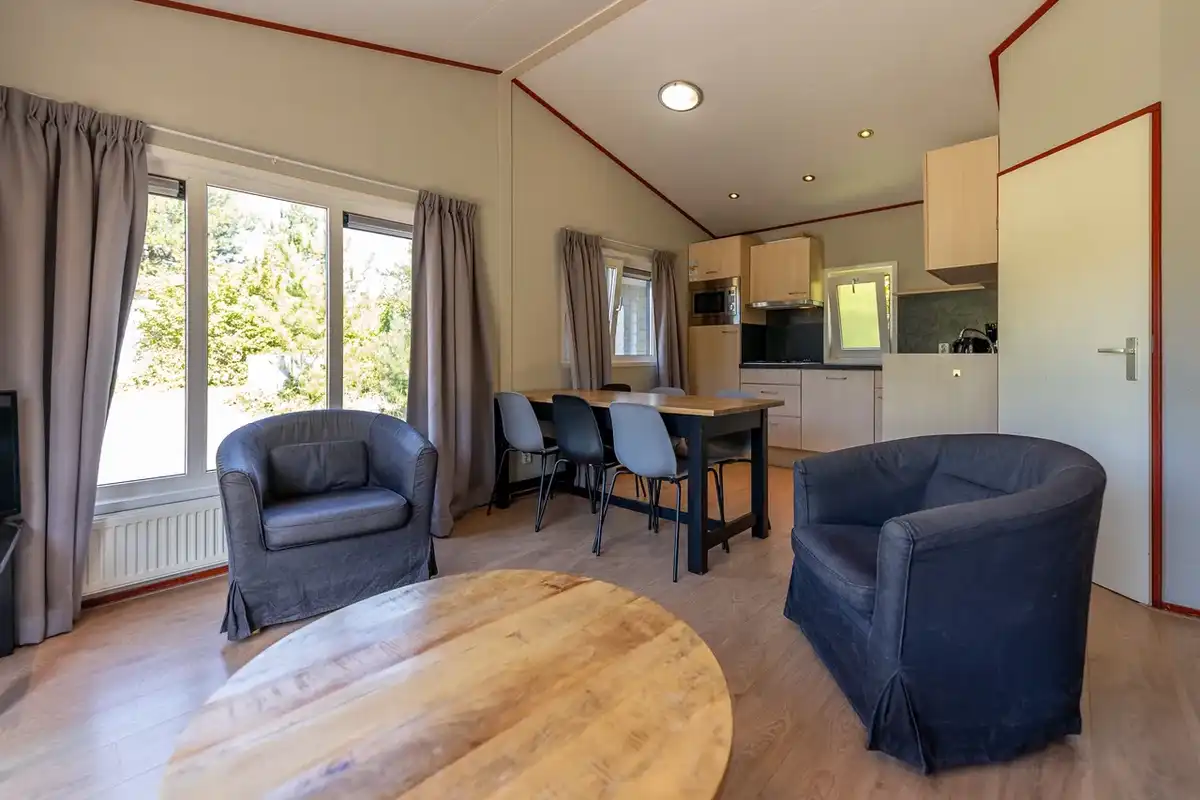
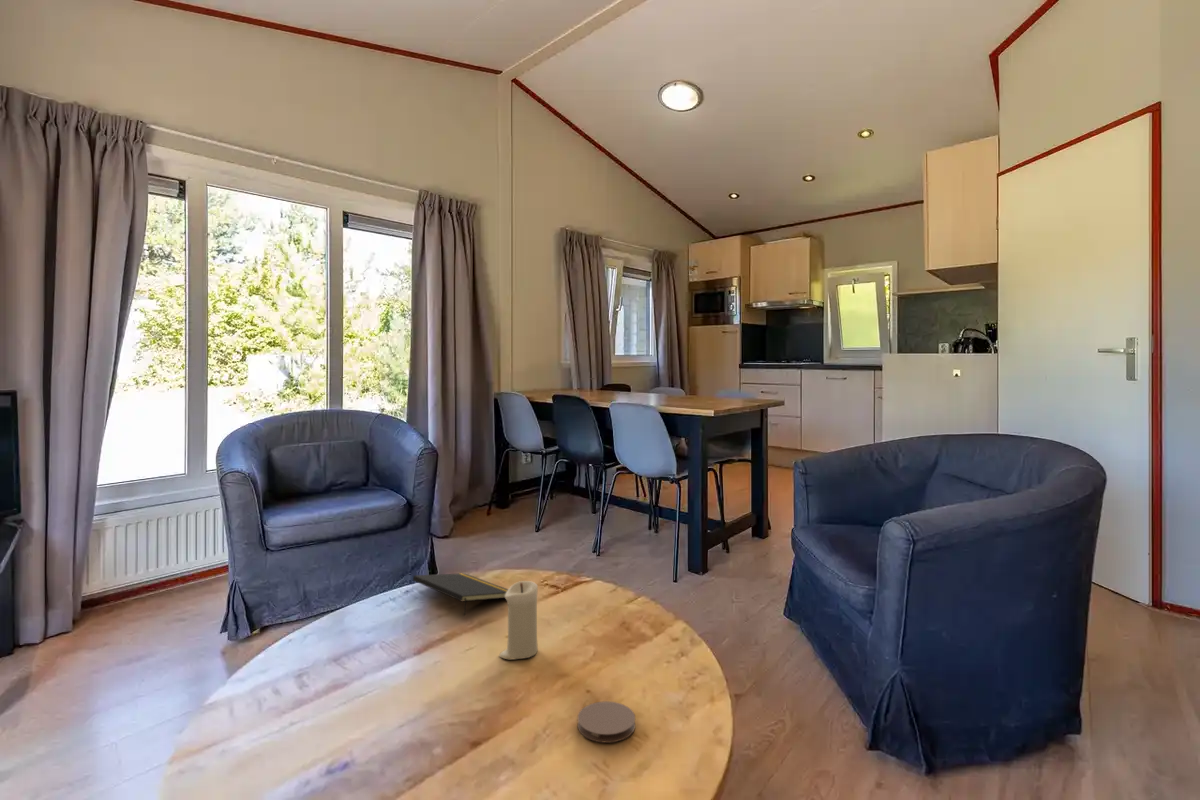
+ notepad [412,572,509,616]
+ coaster [577,700,636,744]
+ candle [499,580,539,660]
